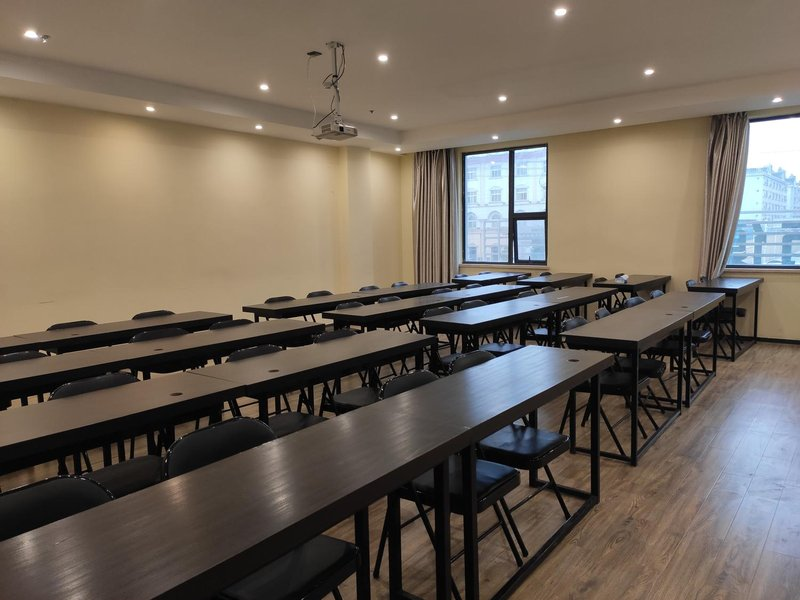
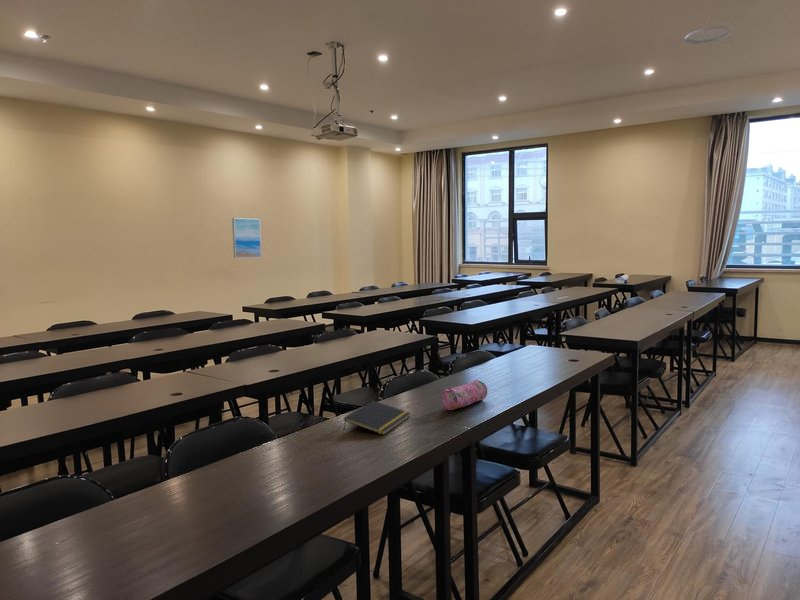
+ ceiling vent [684,25,732,45]
+ pencil case [441,379,488,411]
+ notepad [343,400,412,436]
+ wall art [231,217,263,259]
